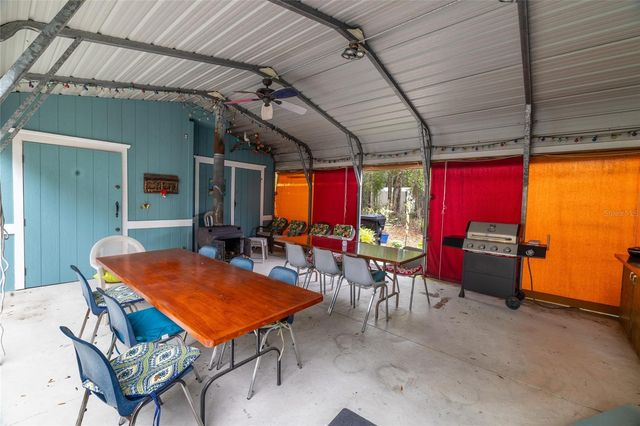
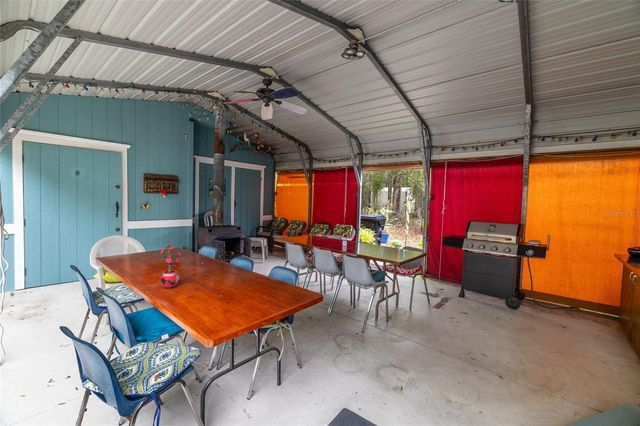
+ potted plant [155,244,182,290]
